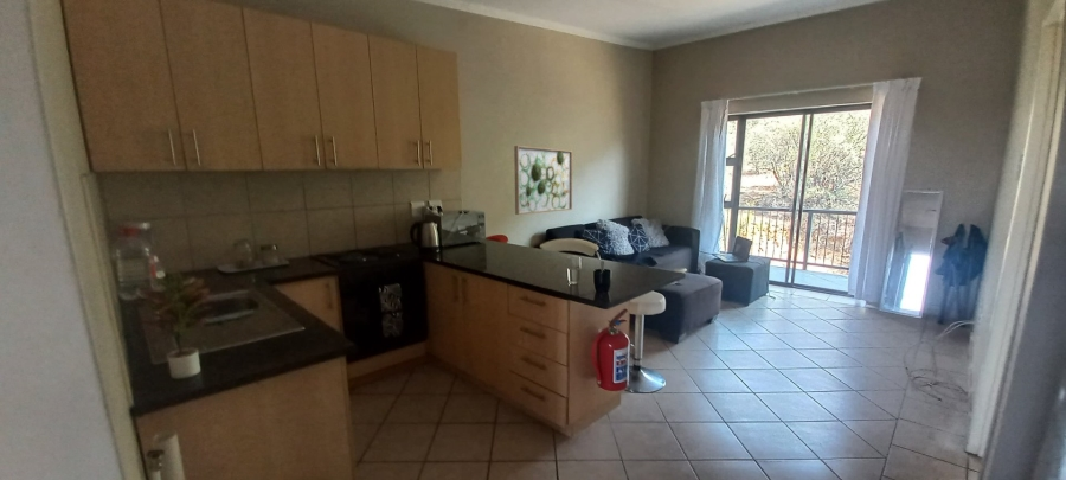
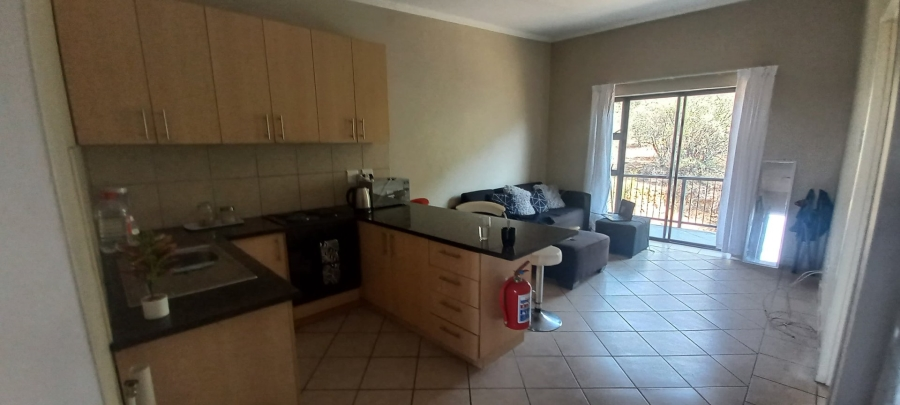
- wall art [513,145,573,216]
